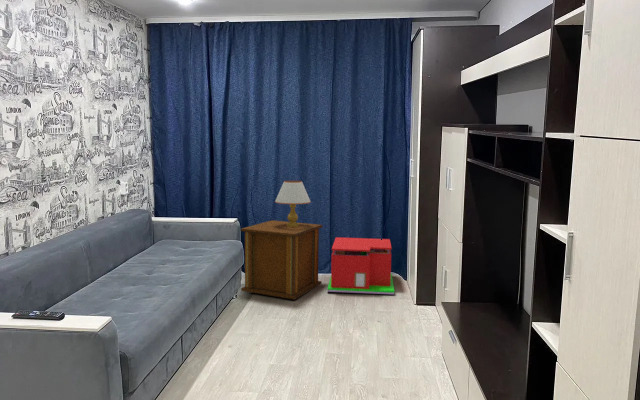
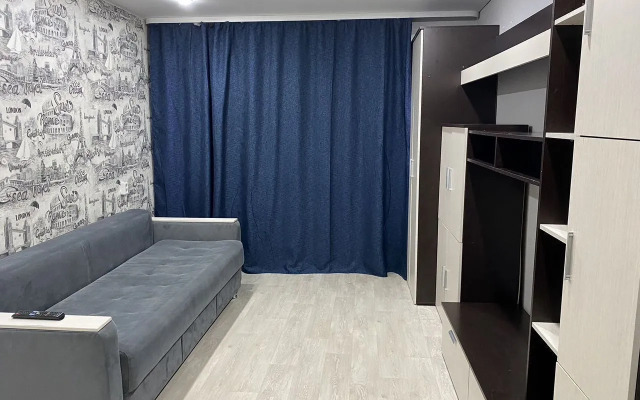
- storage bin [326,236,395,295]
- side table [240,219,323,301]
- table lamp [274,180,312,227]
